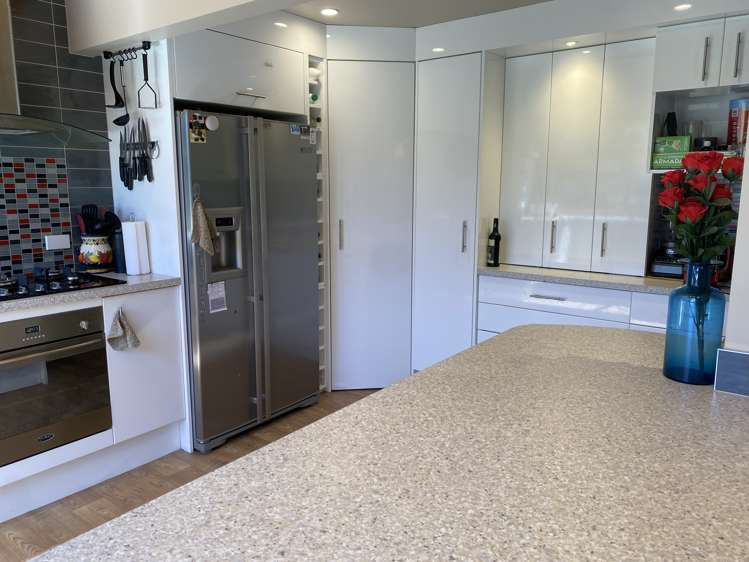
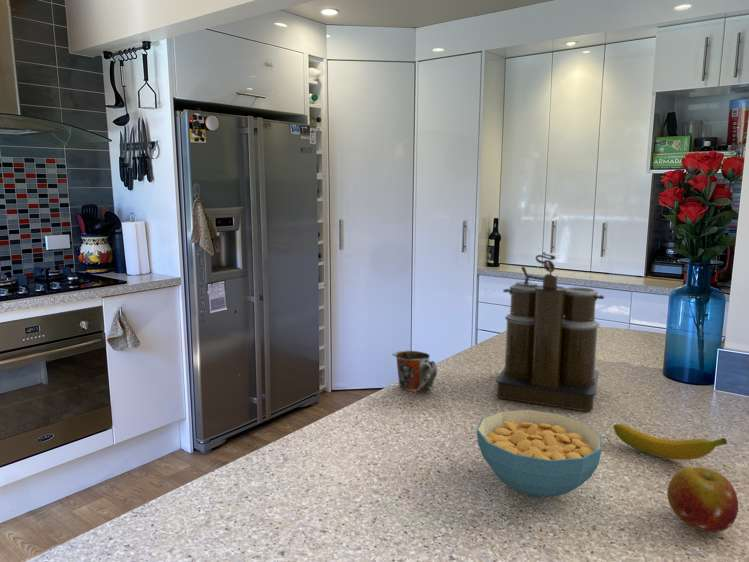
+ banana [612,423,728,461]
+ mug [391,350,438,392]
+ cereal bowl [476,409,603,498]
+ fruit [666,465,739,533]
+ coffee maker [495,251,605,412]
